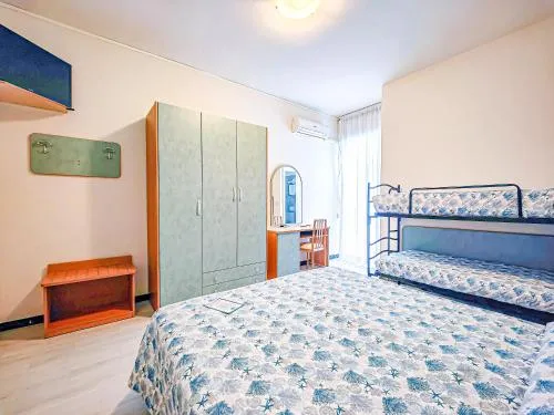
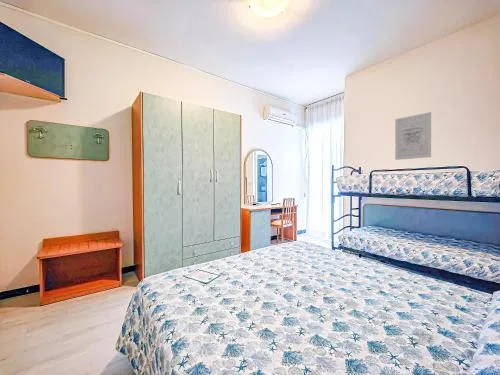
+ wall art [394,111,432,161]
